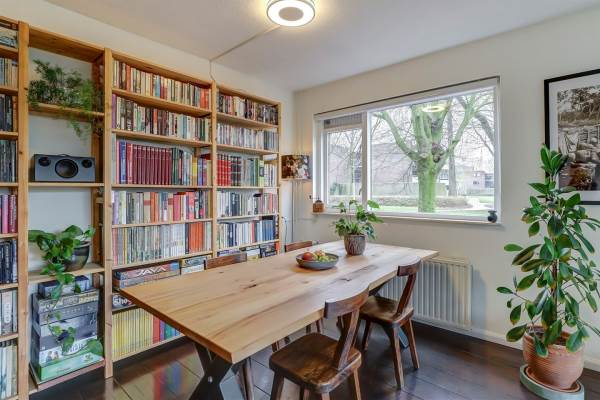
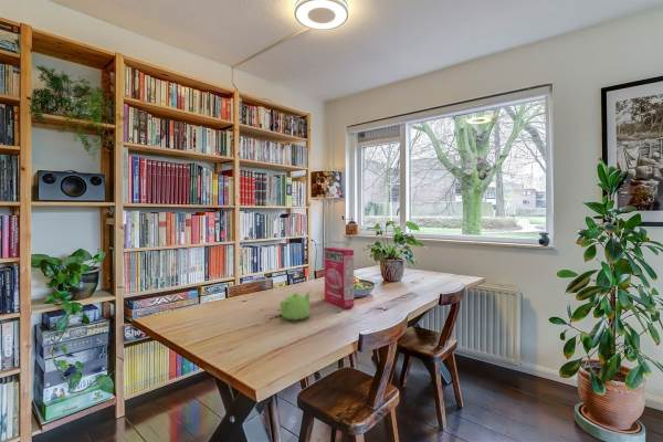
+ cereal box [323,246,355,309]
+ teapot [278,290,312,322]
